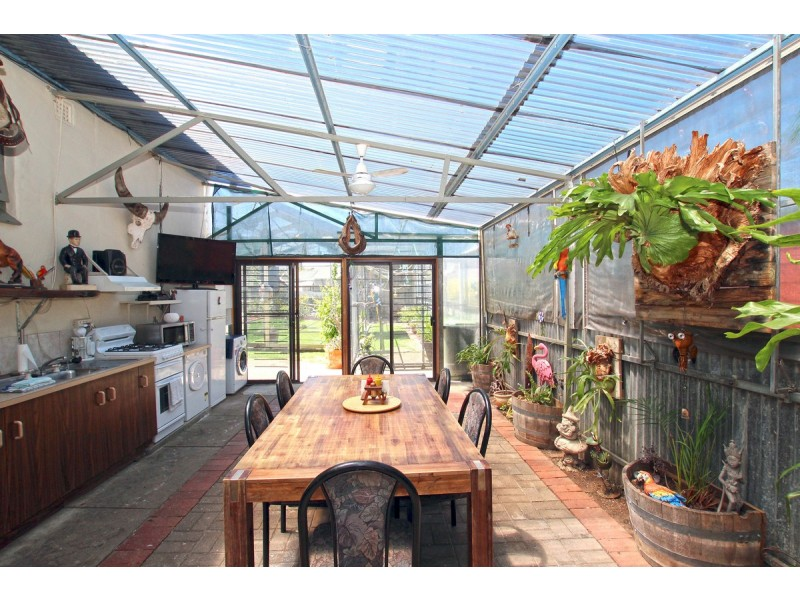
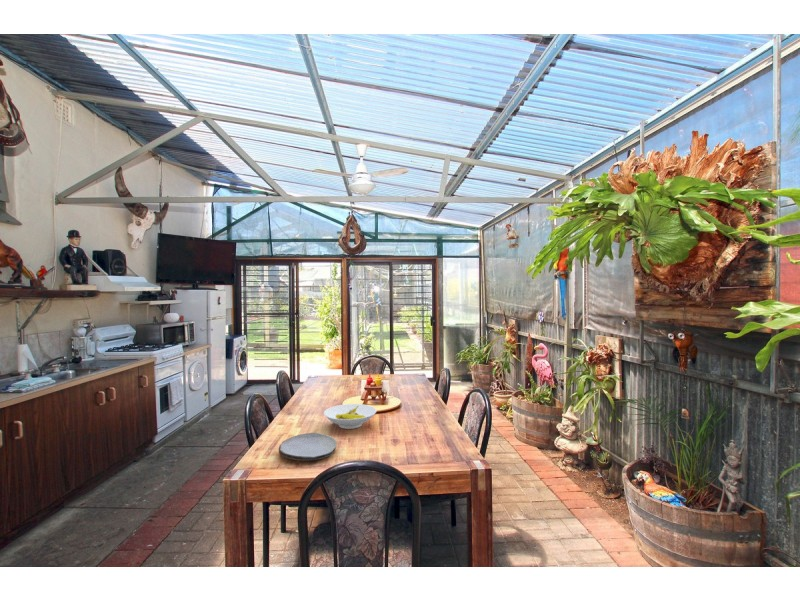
+ bowl [323,403,377,430]
+ plate [278,432,338,461]
